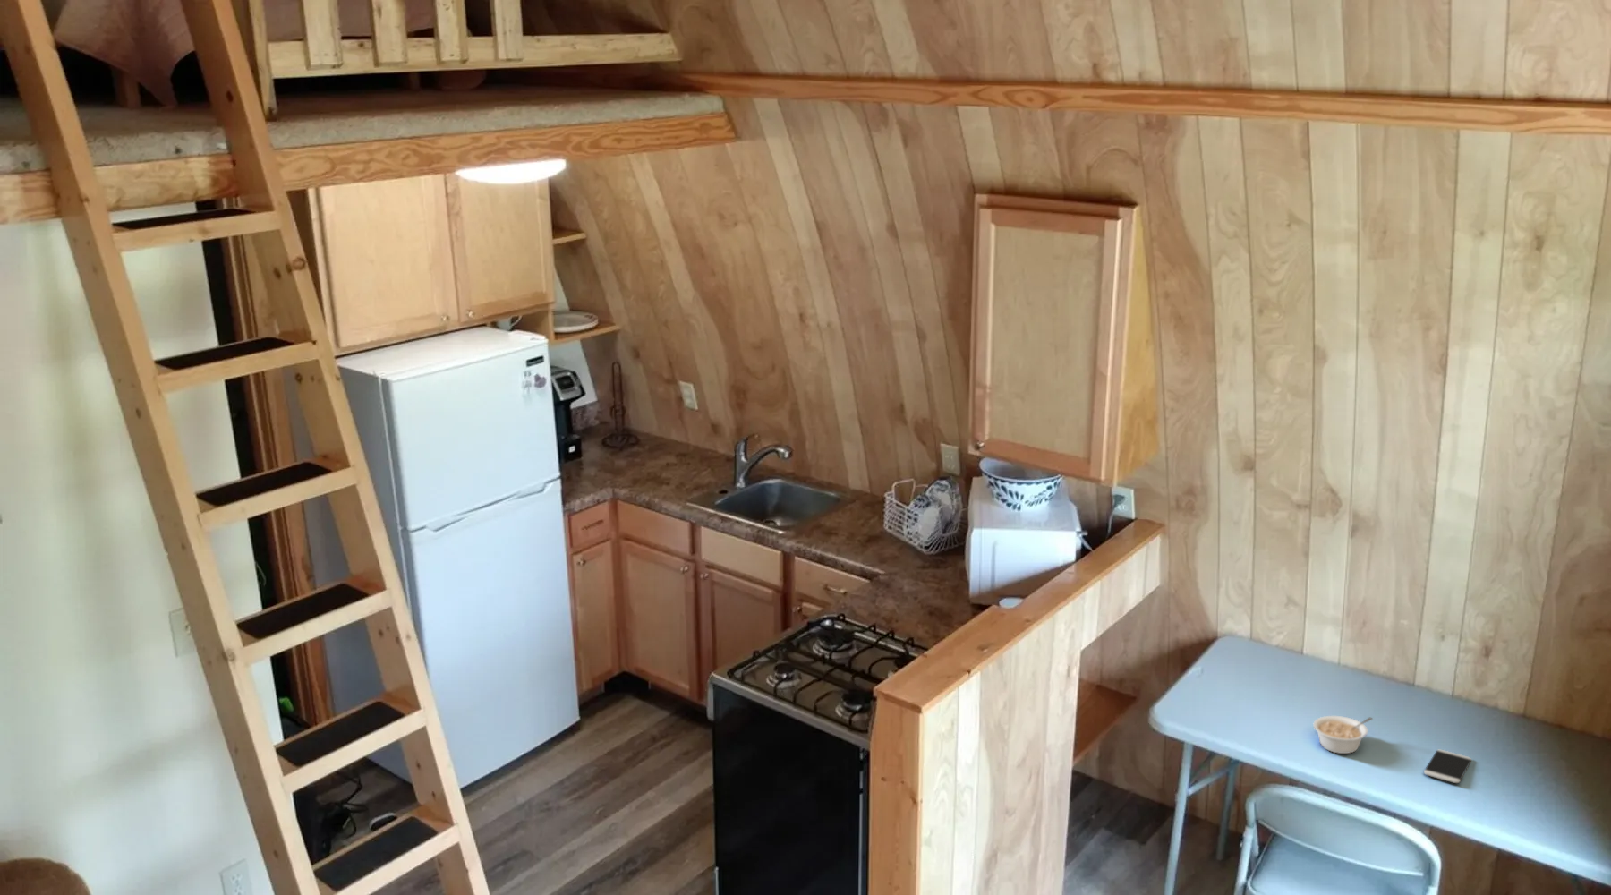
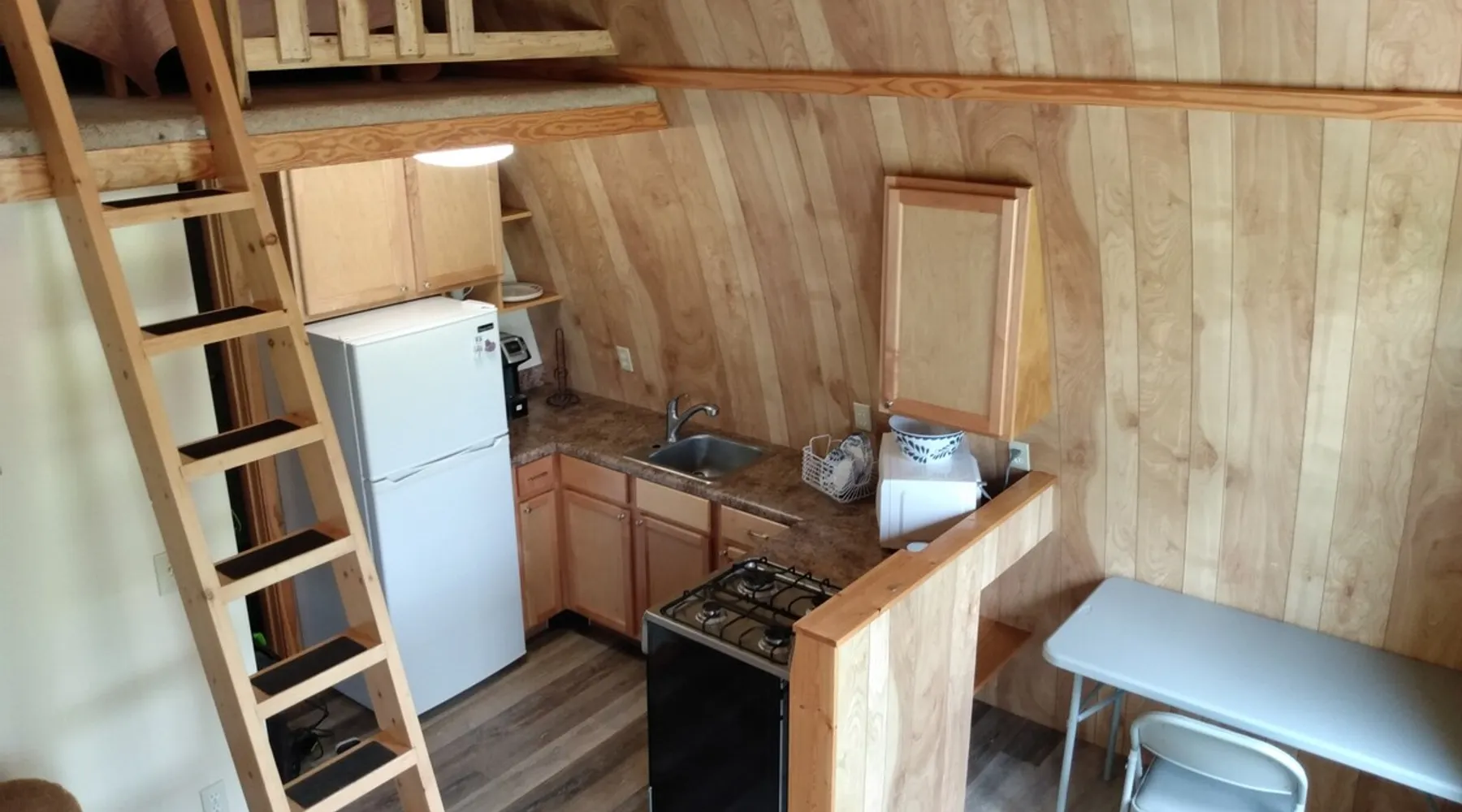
- legume [1312,715,1374,755]
- smartphone [1423,750,1472,784]
